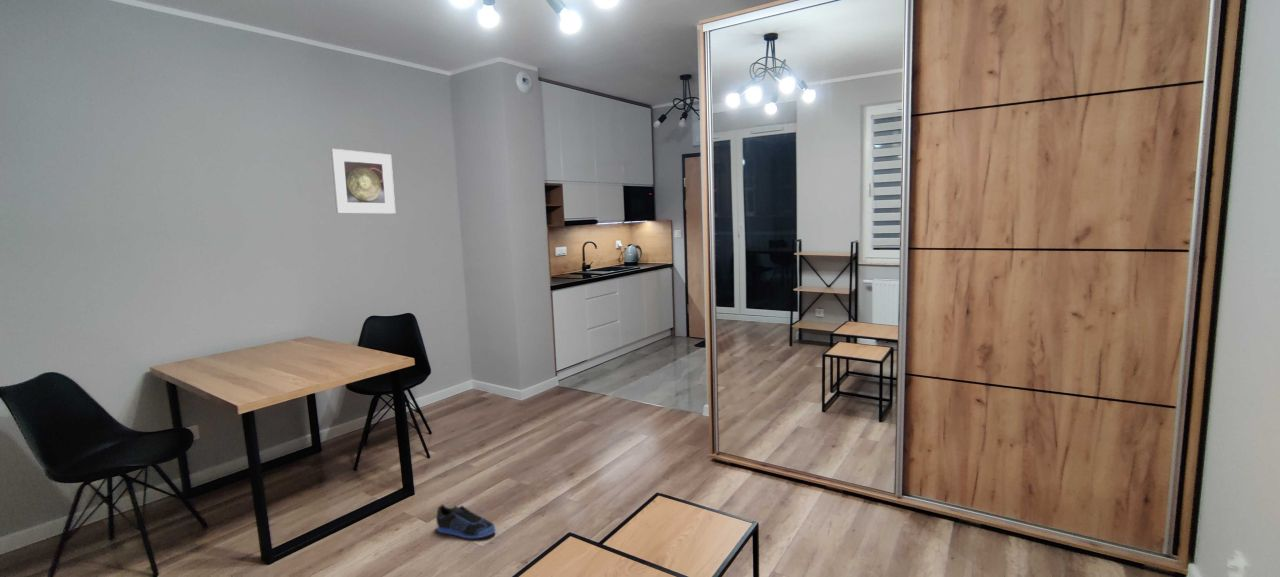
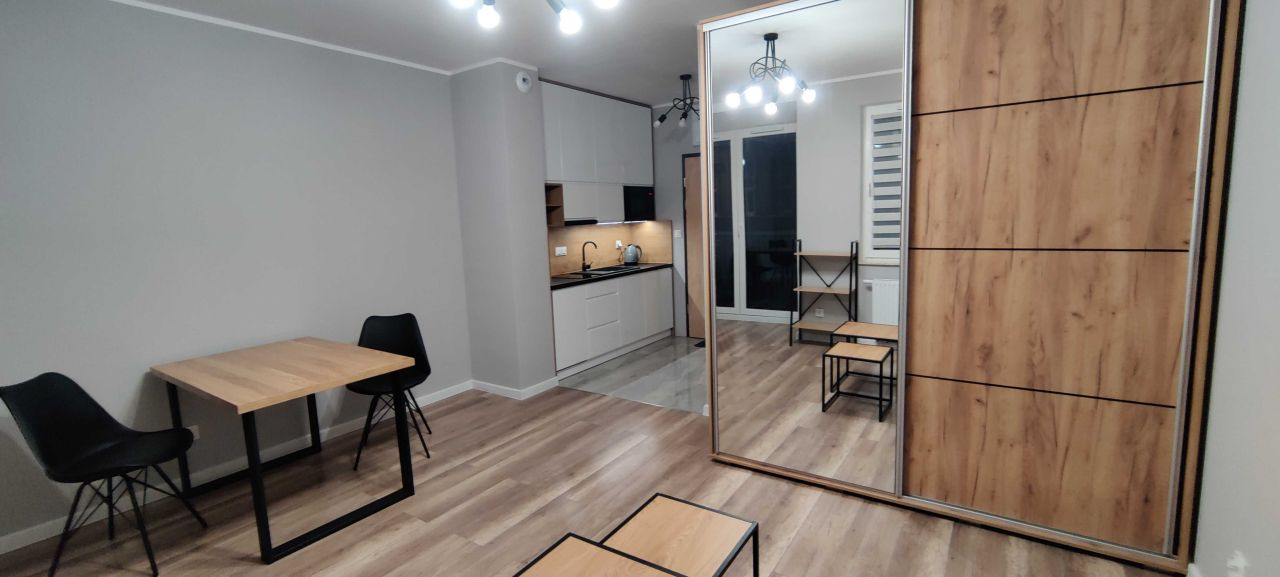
- sneaker [435,504,496,540]
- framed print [330,148,396,215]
